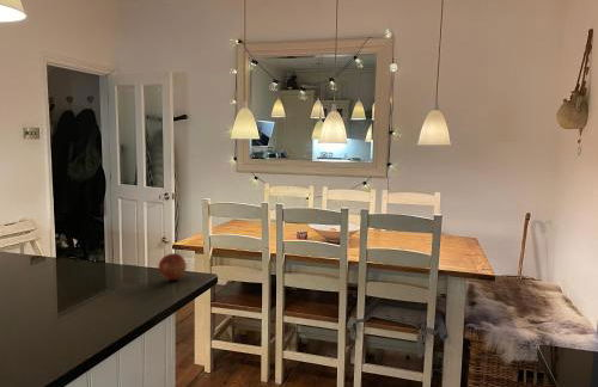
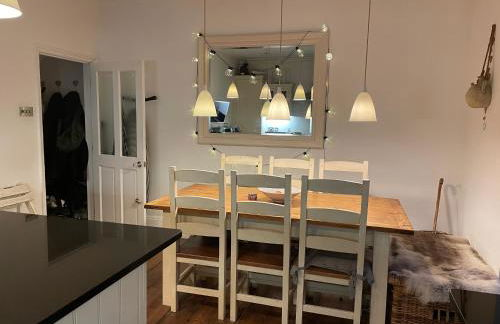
- apple [158,252,188,281]
